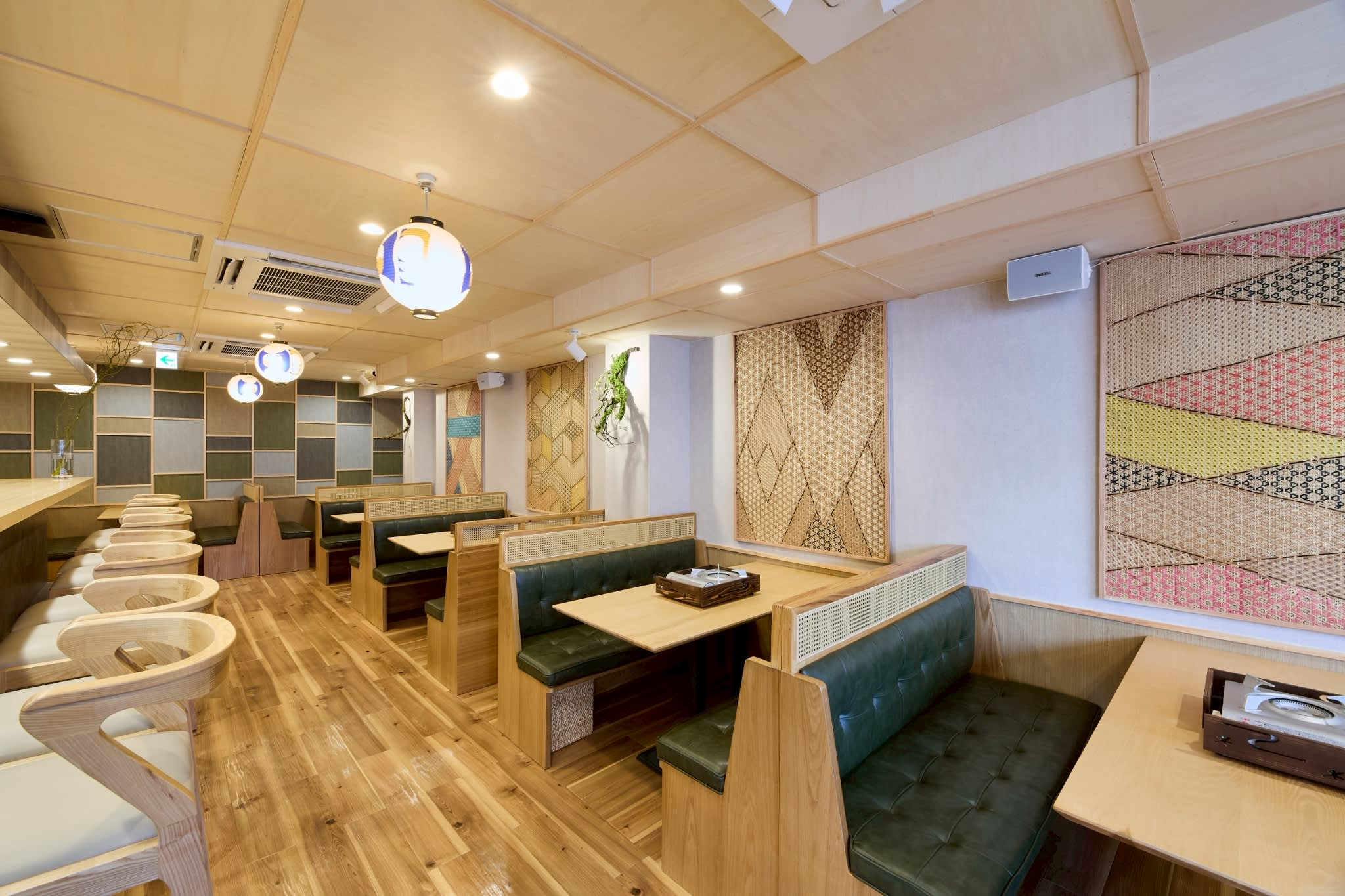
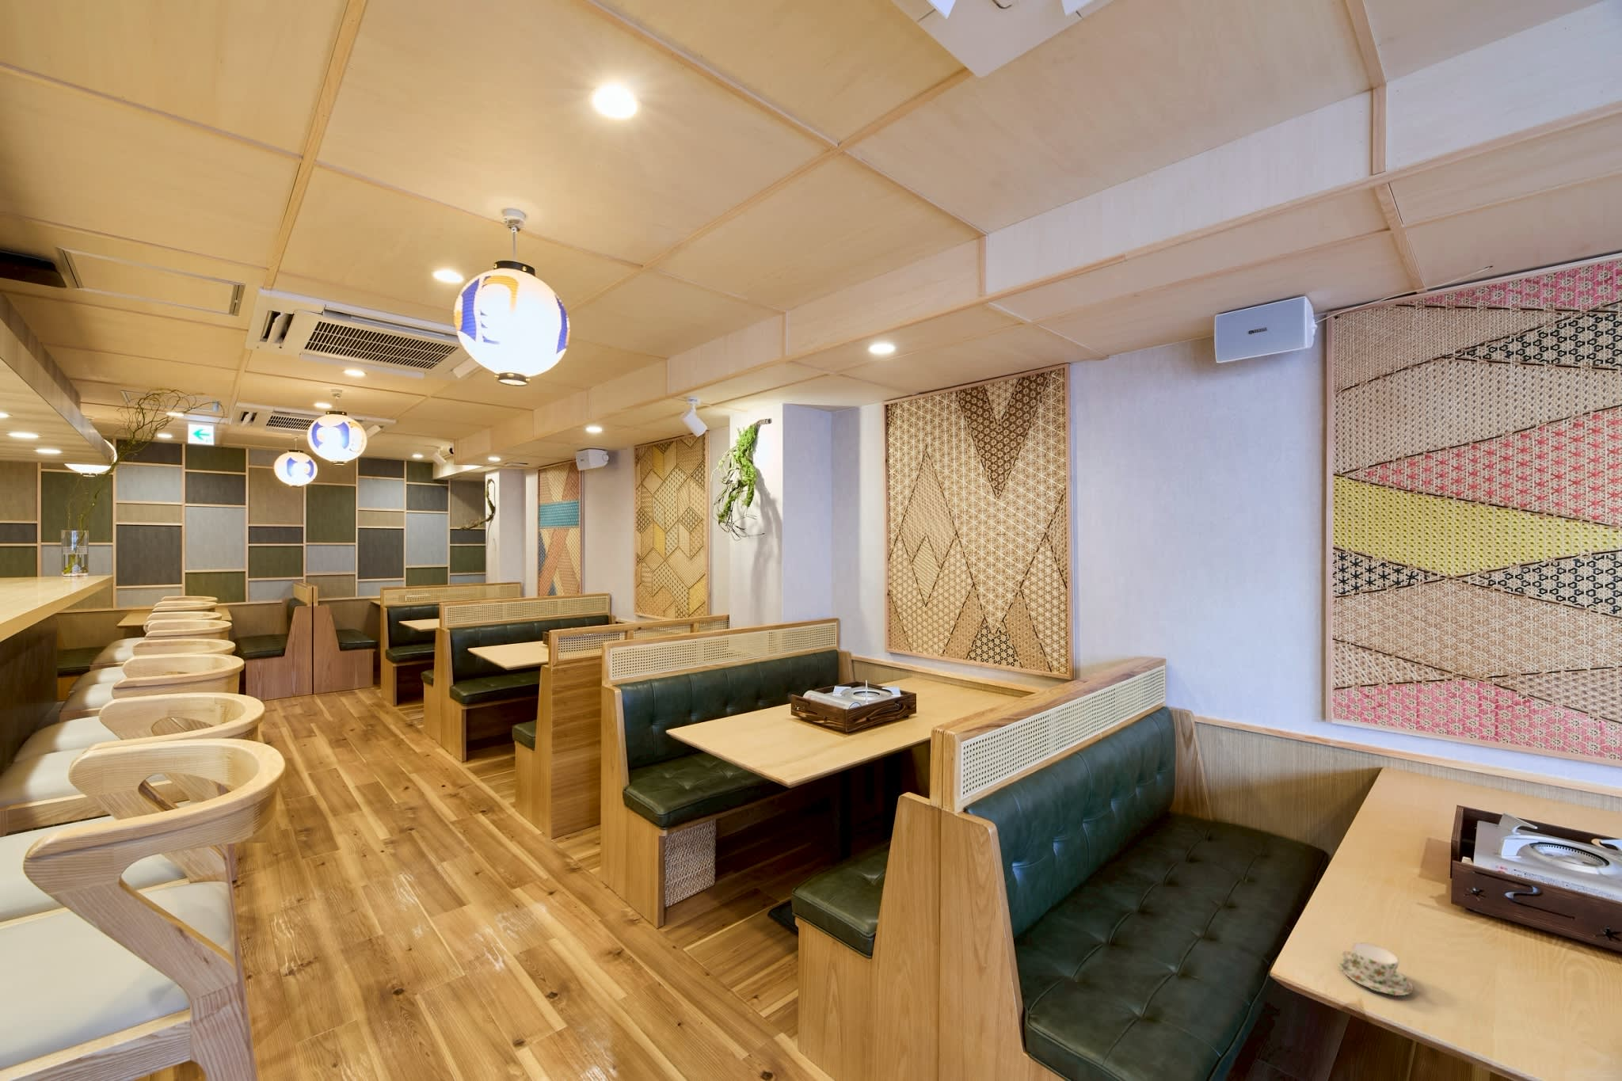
+ teacup [1340,941,1413,997]
